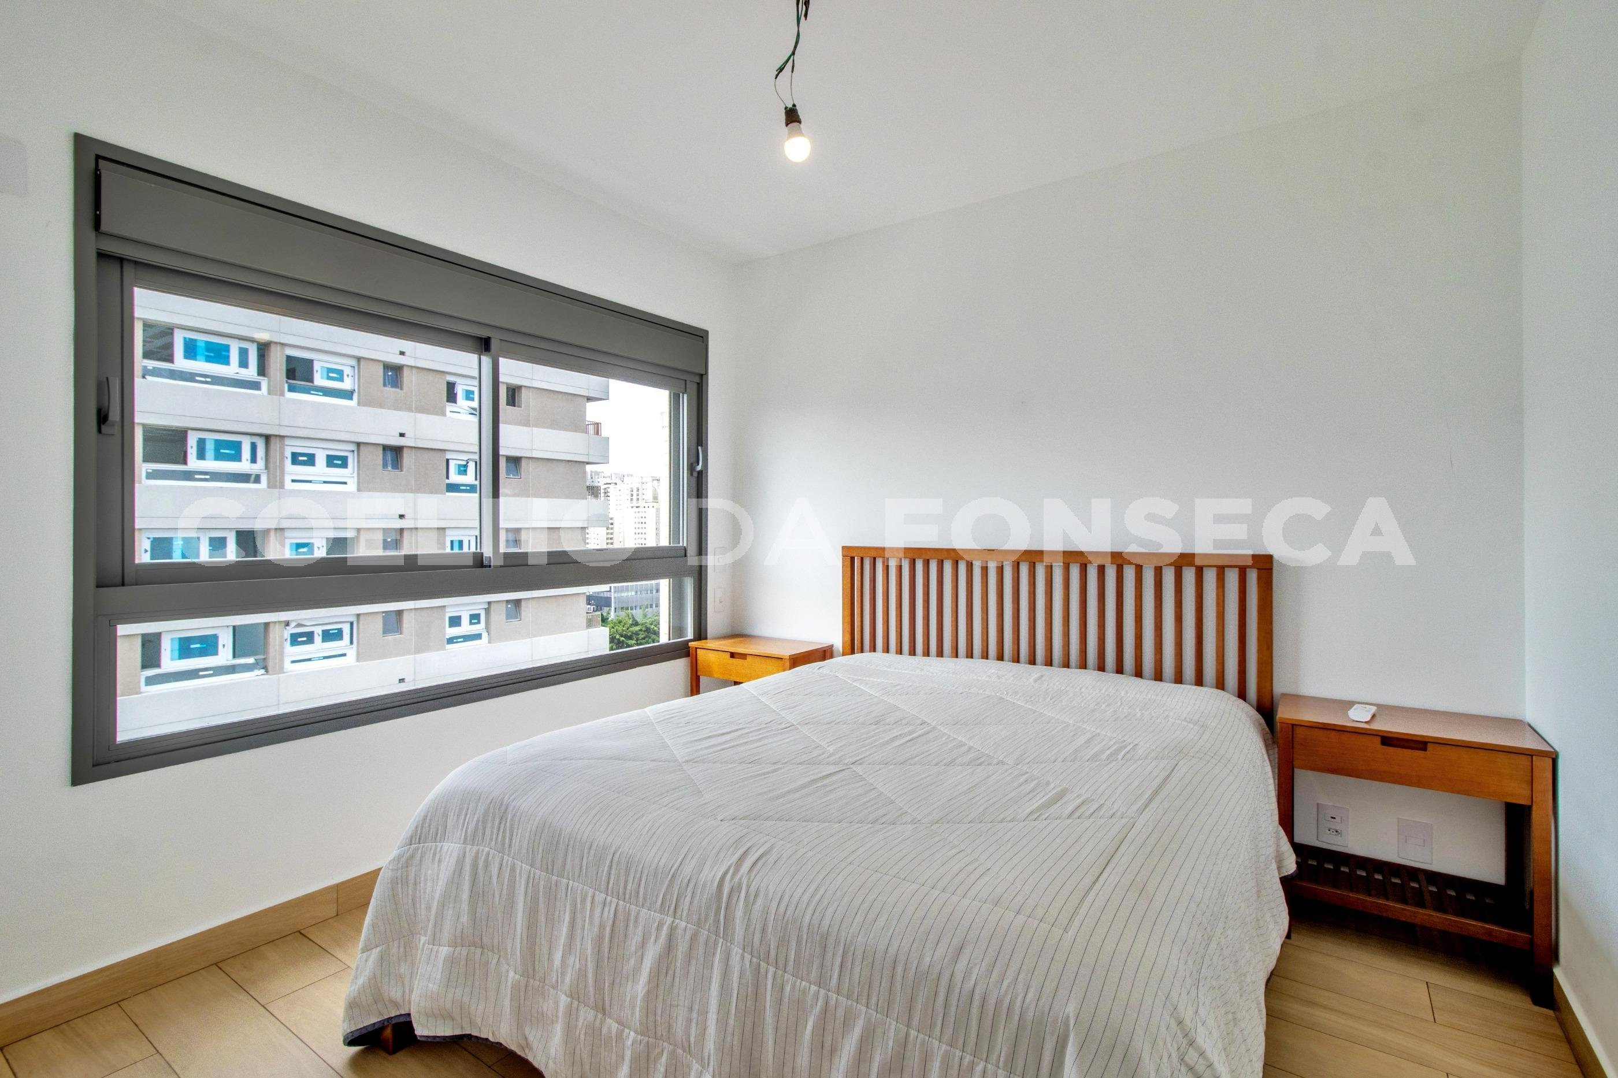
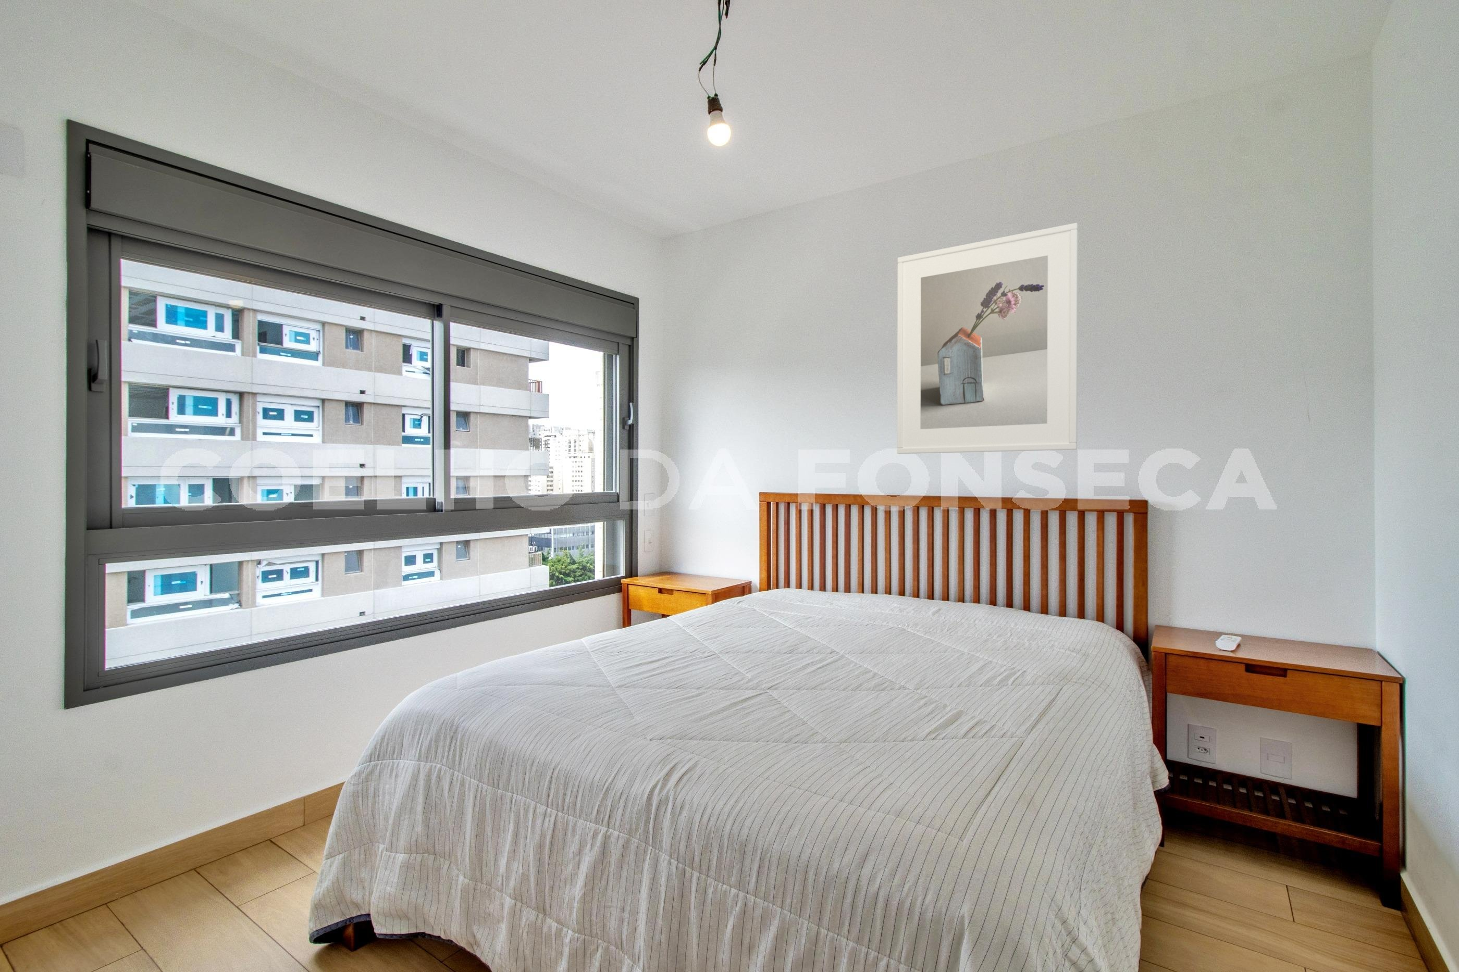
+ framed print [897,222,1078,455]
